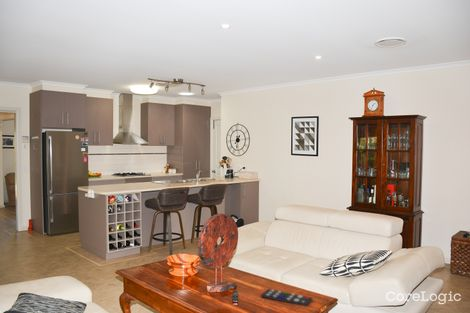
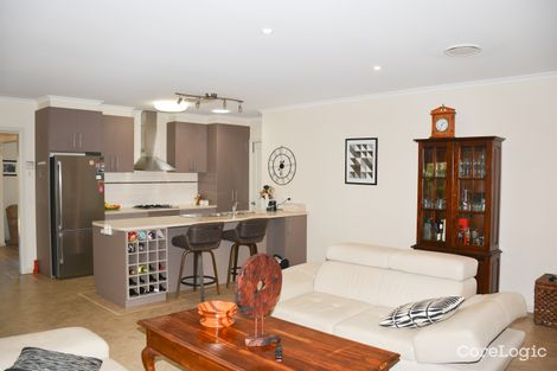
- remote control [260,288,314,307]
